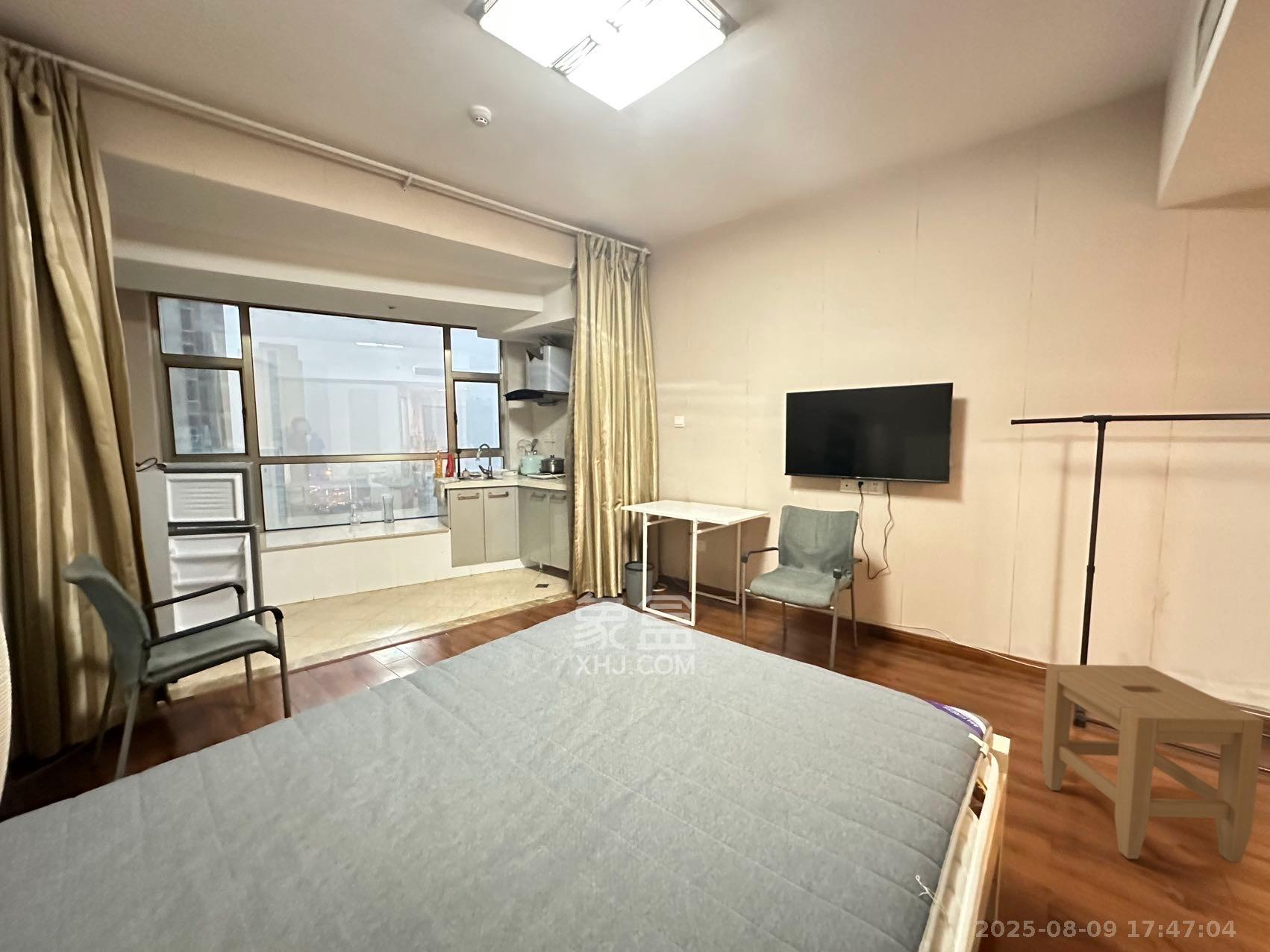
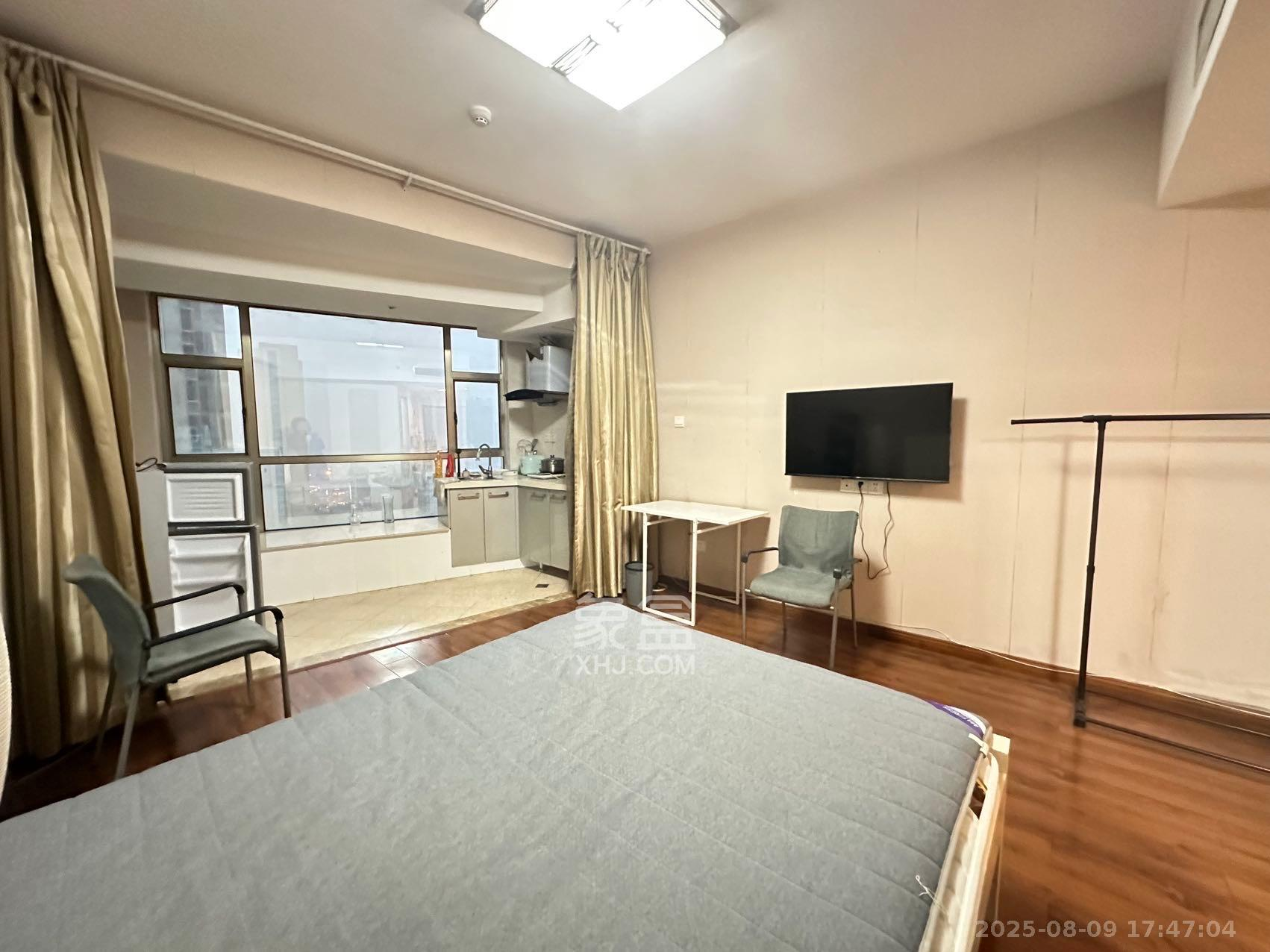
- stool [1041,663,1265,863]
